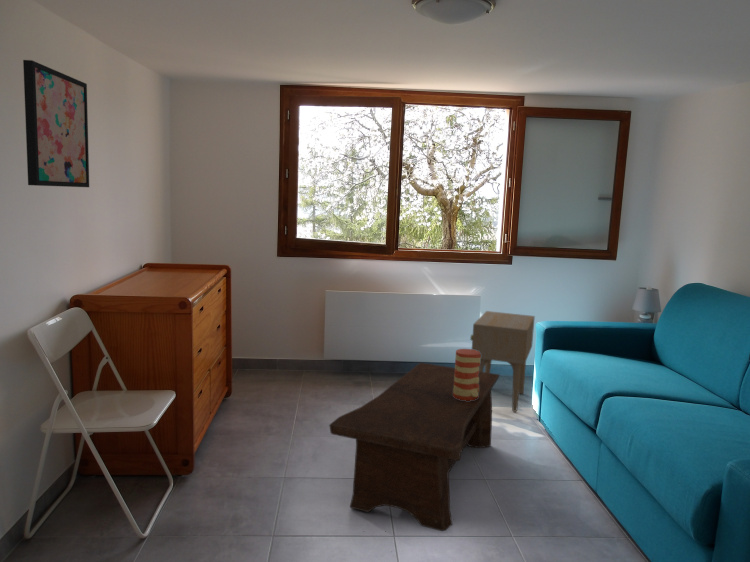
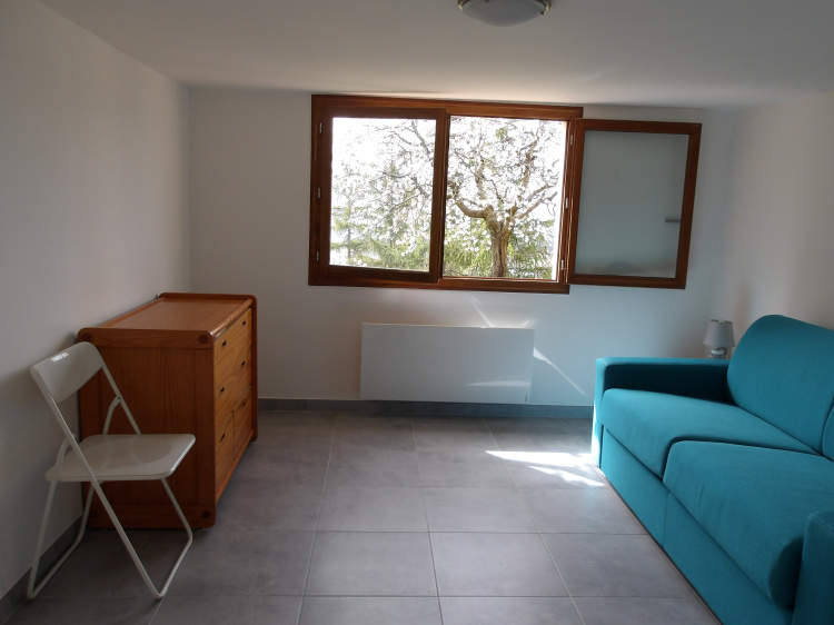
- side table [469,310,536,413]
- vase [453,348,481,401]
- coffee table [328,362,501,532]
- wall art [22,59,90,188]
